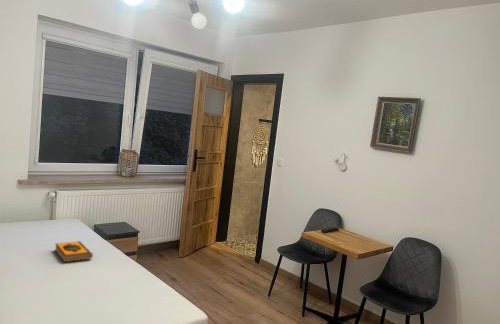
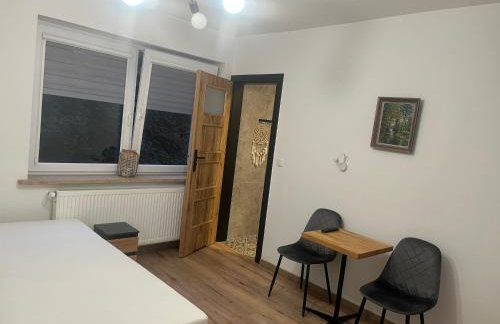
- hardback book [54,240,94,263]
